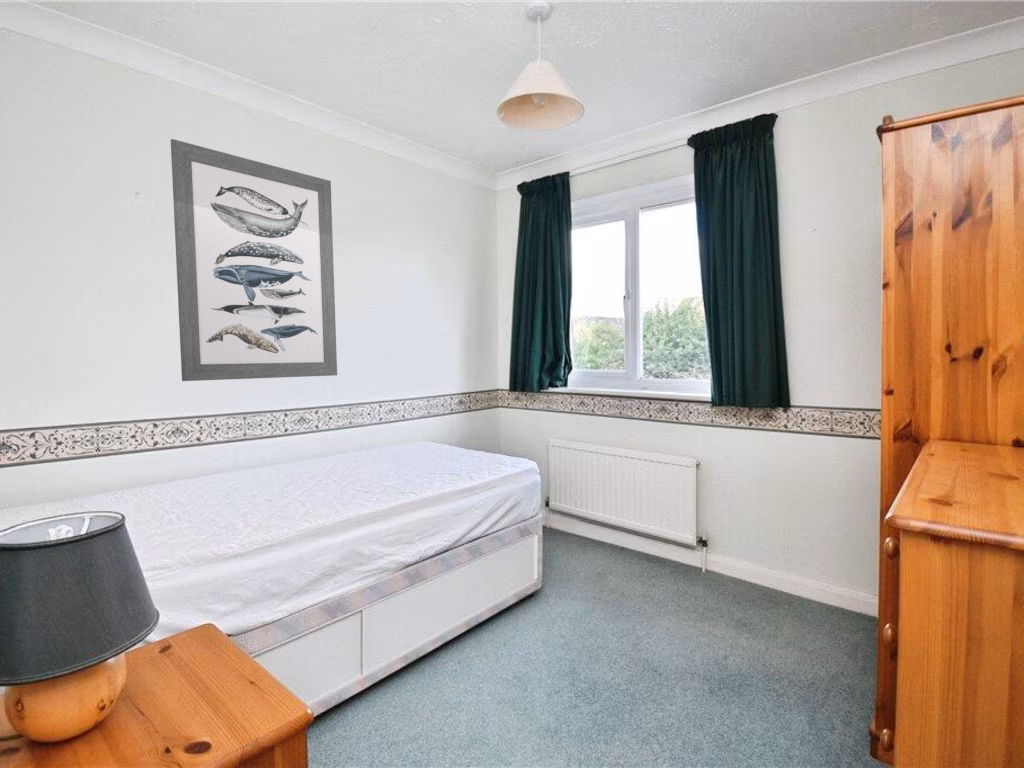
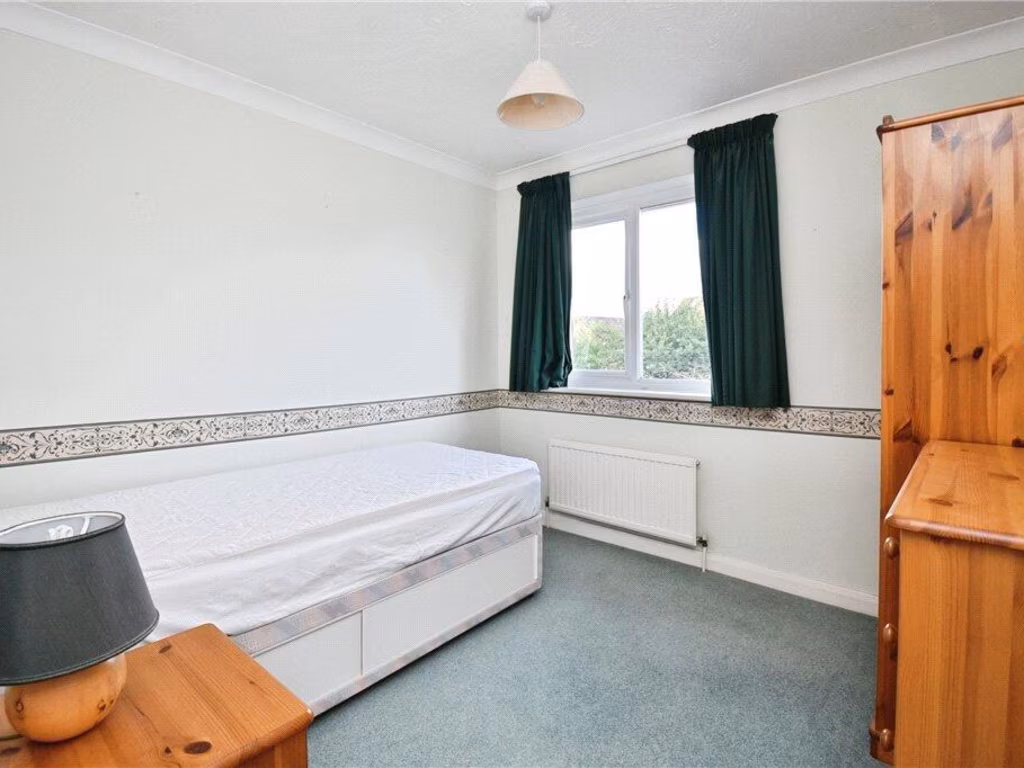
- wall art [170,138,338,382]
